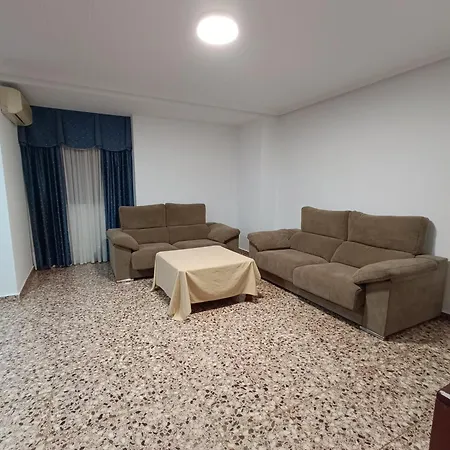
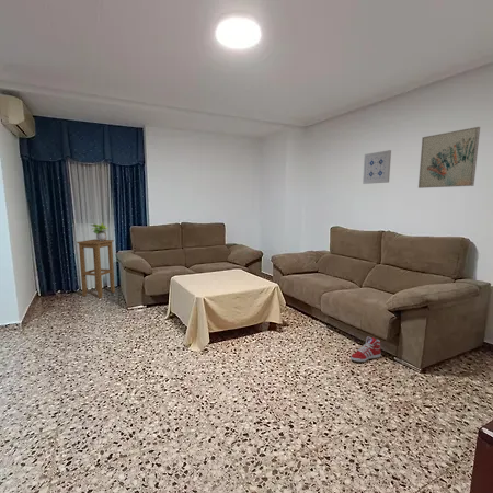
+ potted plant [89,222,110,241]
+ sneaker [349,335,382,363]
+ stool [76,238,116,299]
+ wall art [362,149,392,185]
+ wall art [417,126,481,190]
